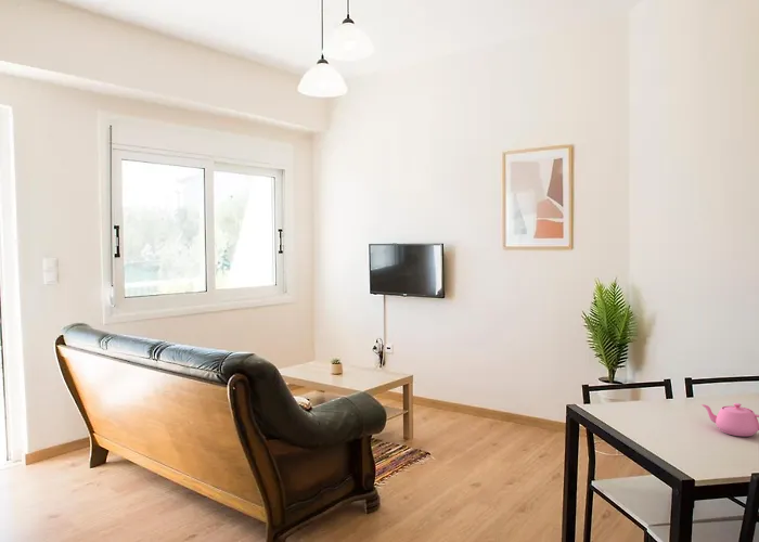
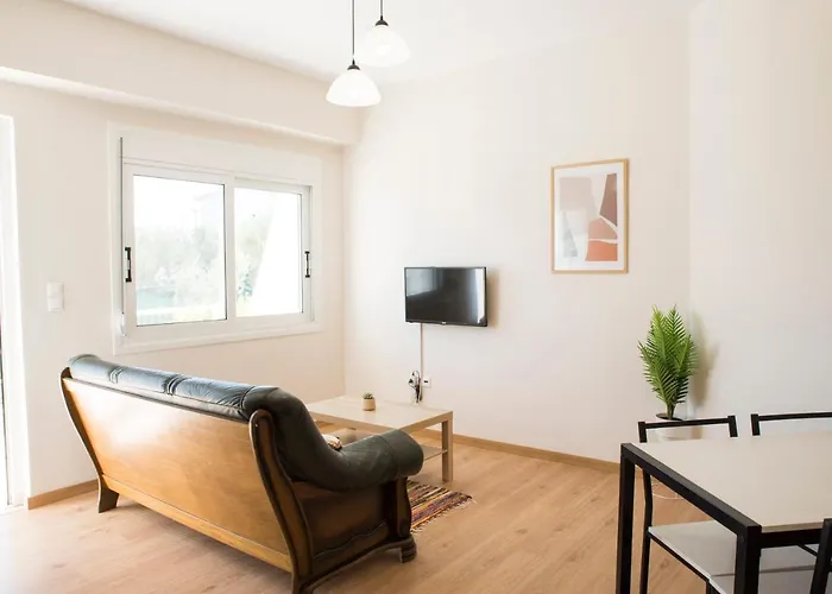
- teapot [700,402,759,437]
